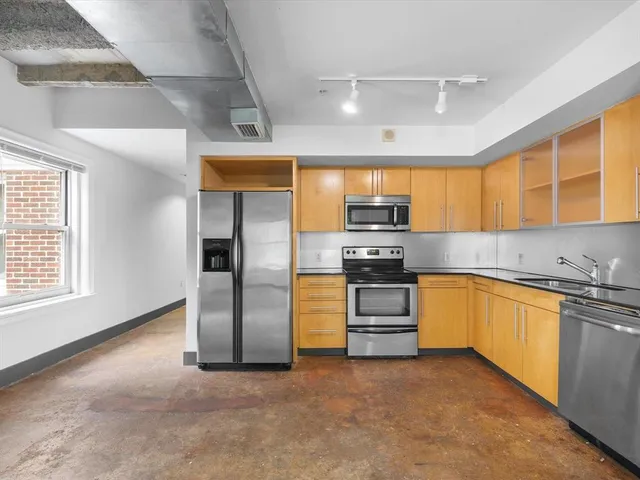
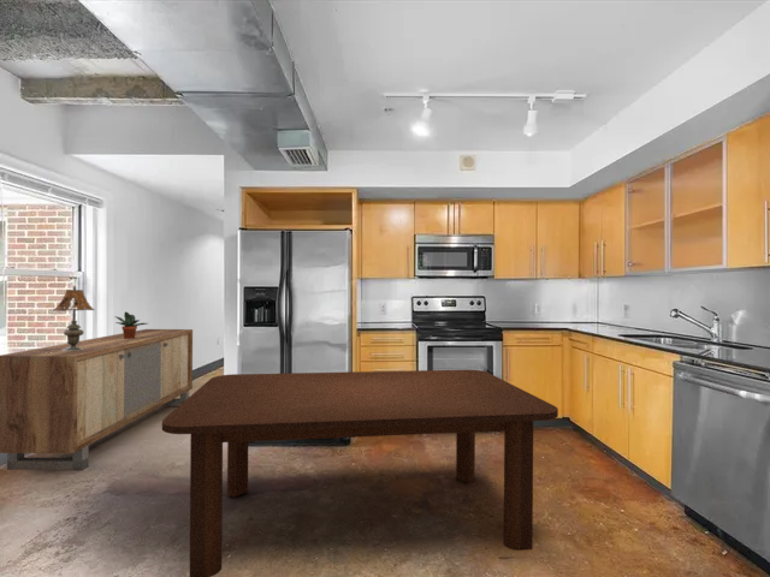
+ table lamp [46,285,96,353]
+ potted plant [113,310,148,339]
+ dining table [161,369,559,577]
+ sideboard [0,328,194,471]
